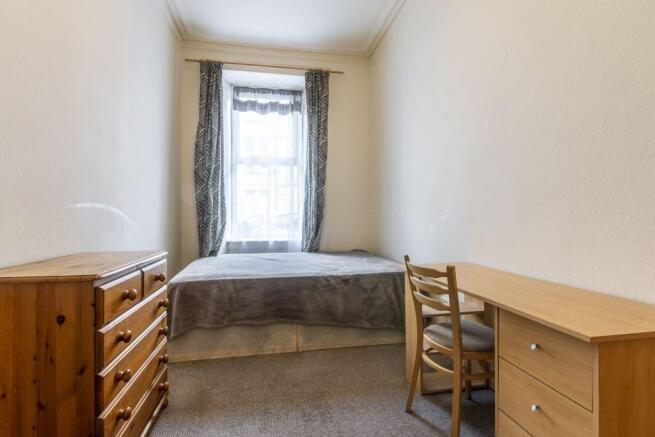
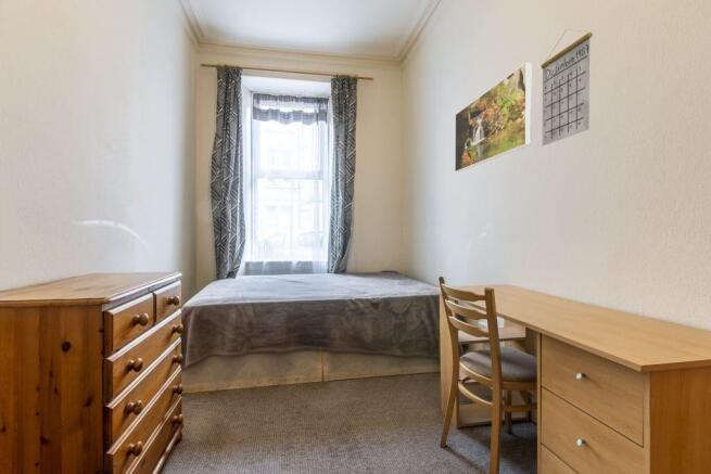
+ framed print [454,61,532,174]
+ calendar [539,28,594,146]
